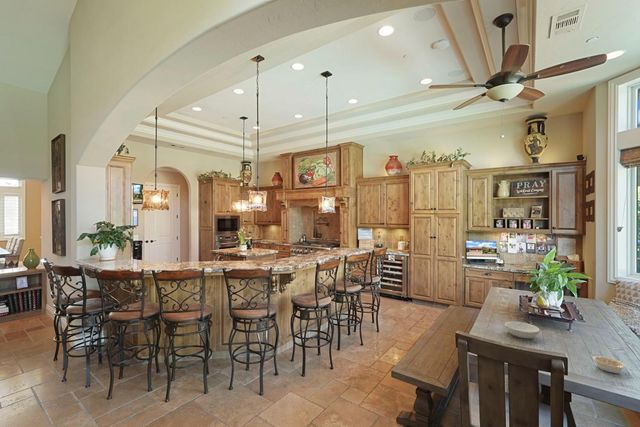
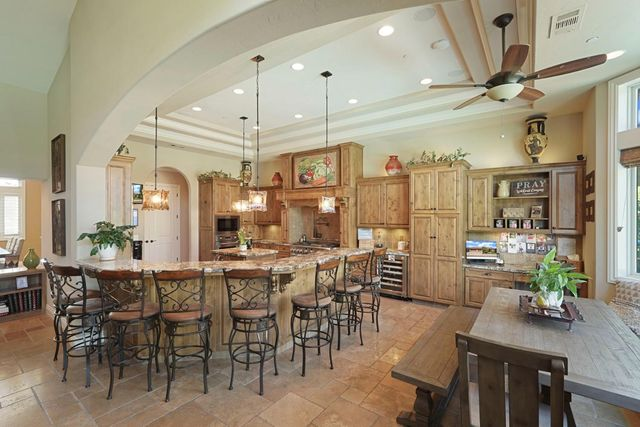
- serving bowl [504,320,540,339]
- legume [589,351,627,375]
